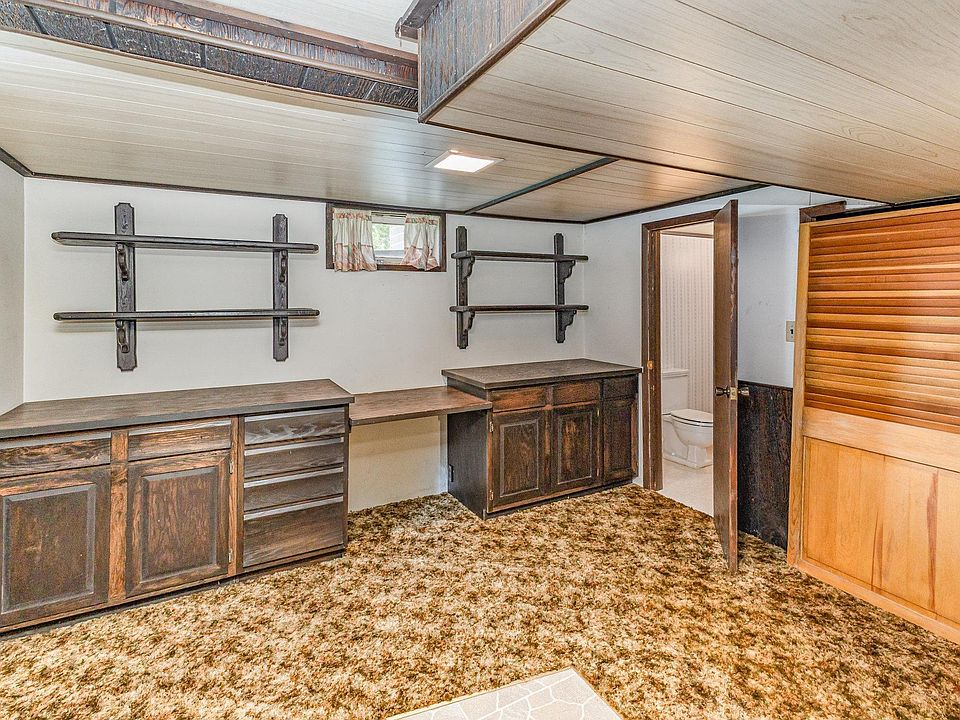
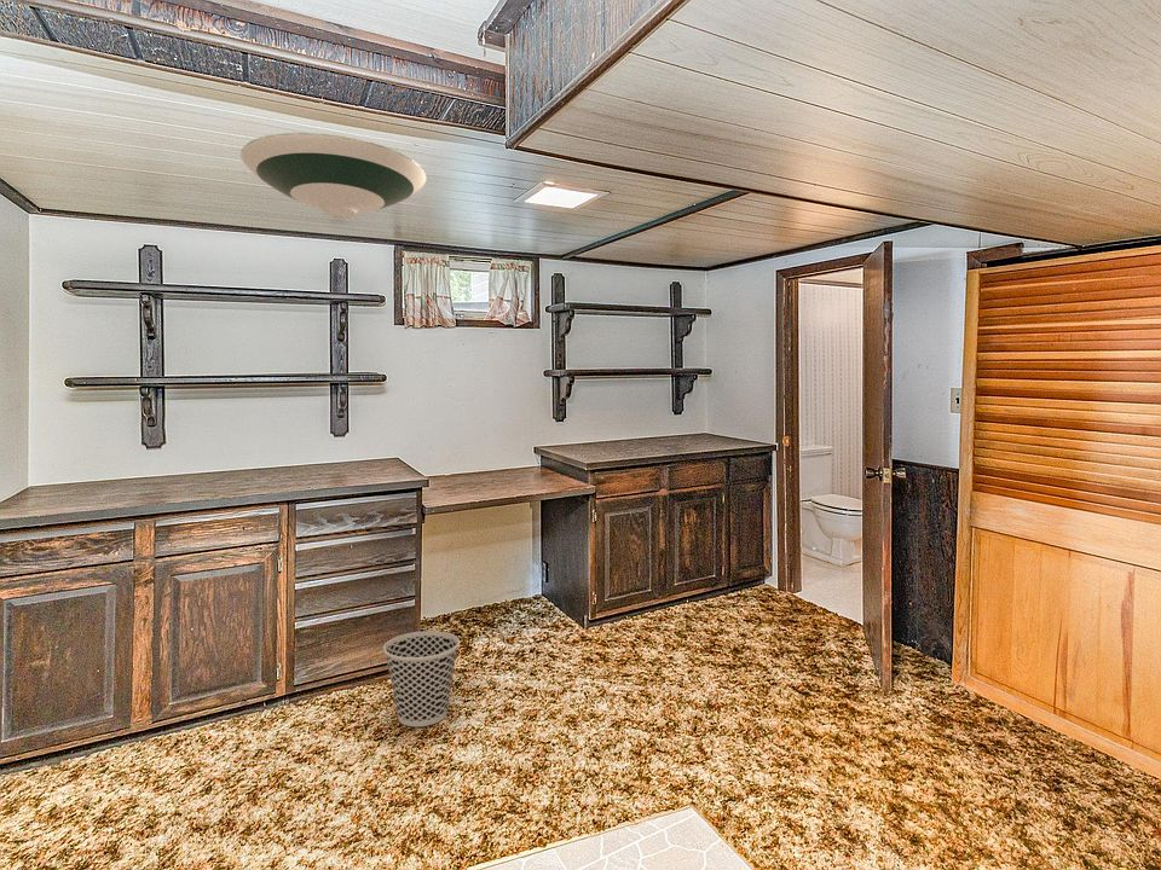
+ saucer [239,132,428,219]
+ wastebasket [382,630,461,727]
